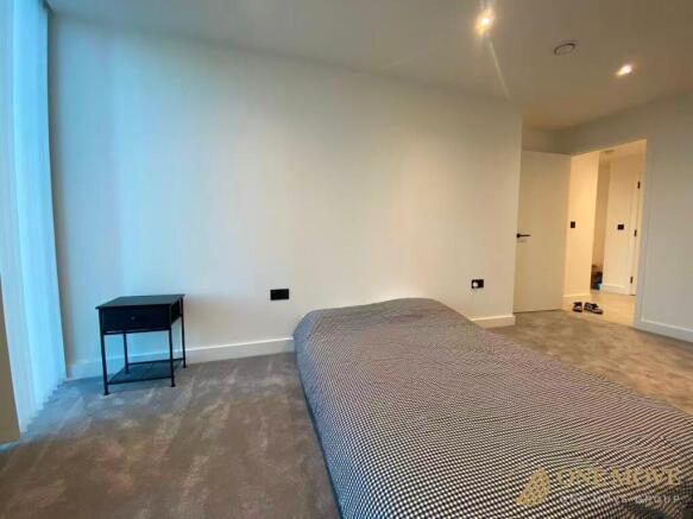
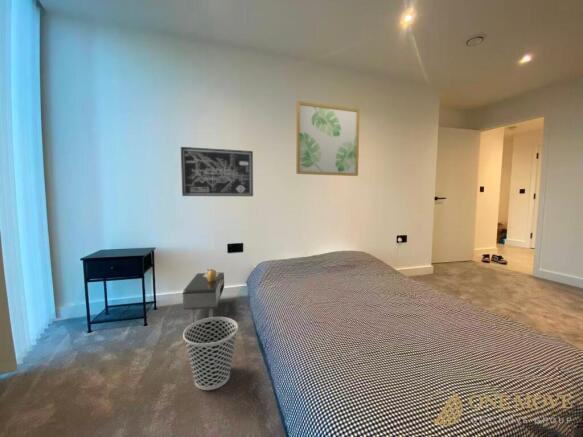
+ nightstand [182,268,225,325]
+ wastebasket [182,316,239,391]
+ wall art [295,100,361,177]
+ wall art [180,146,254,197]
